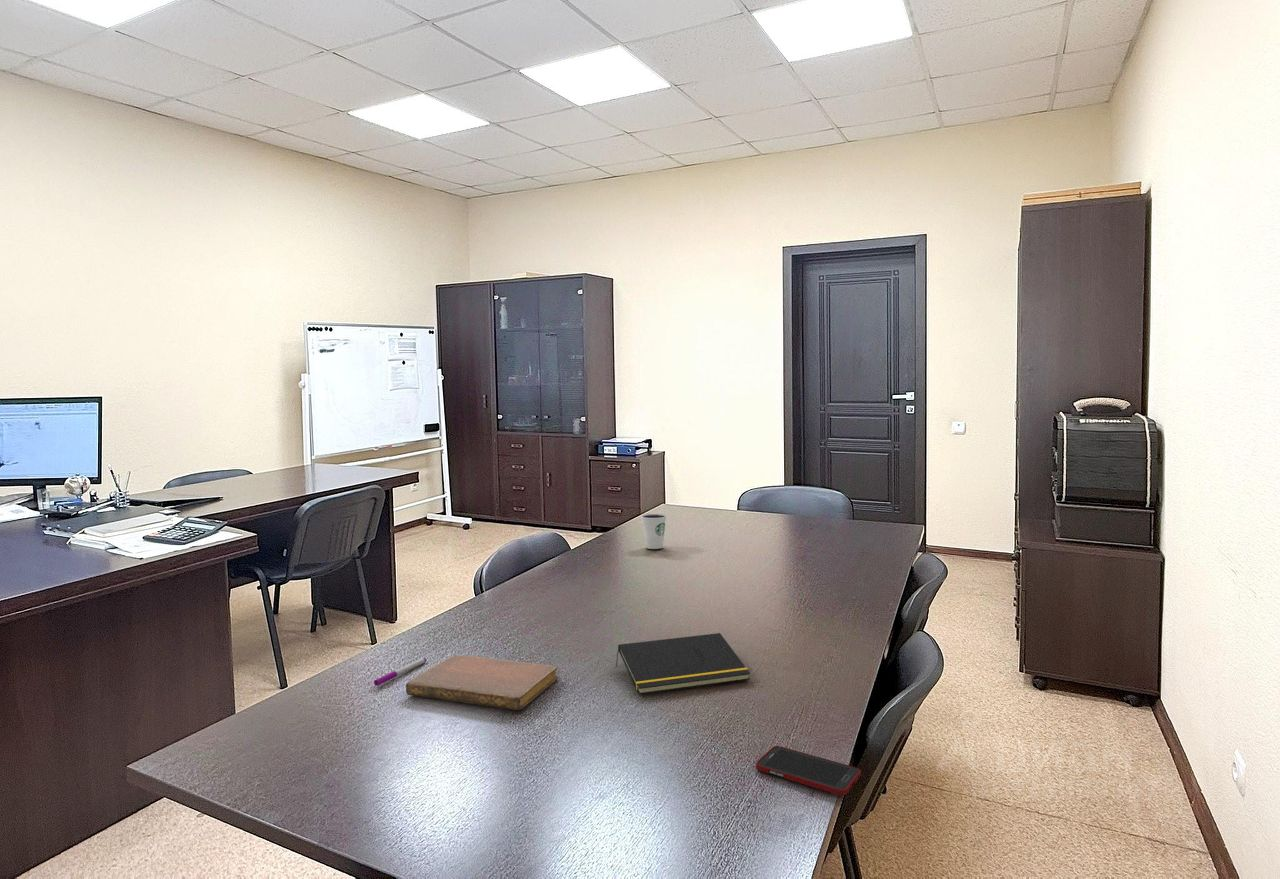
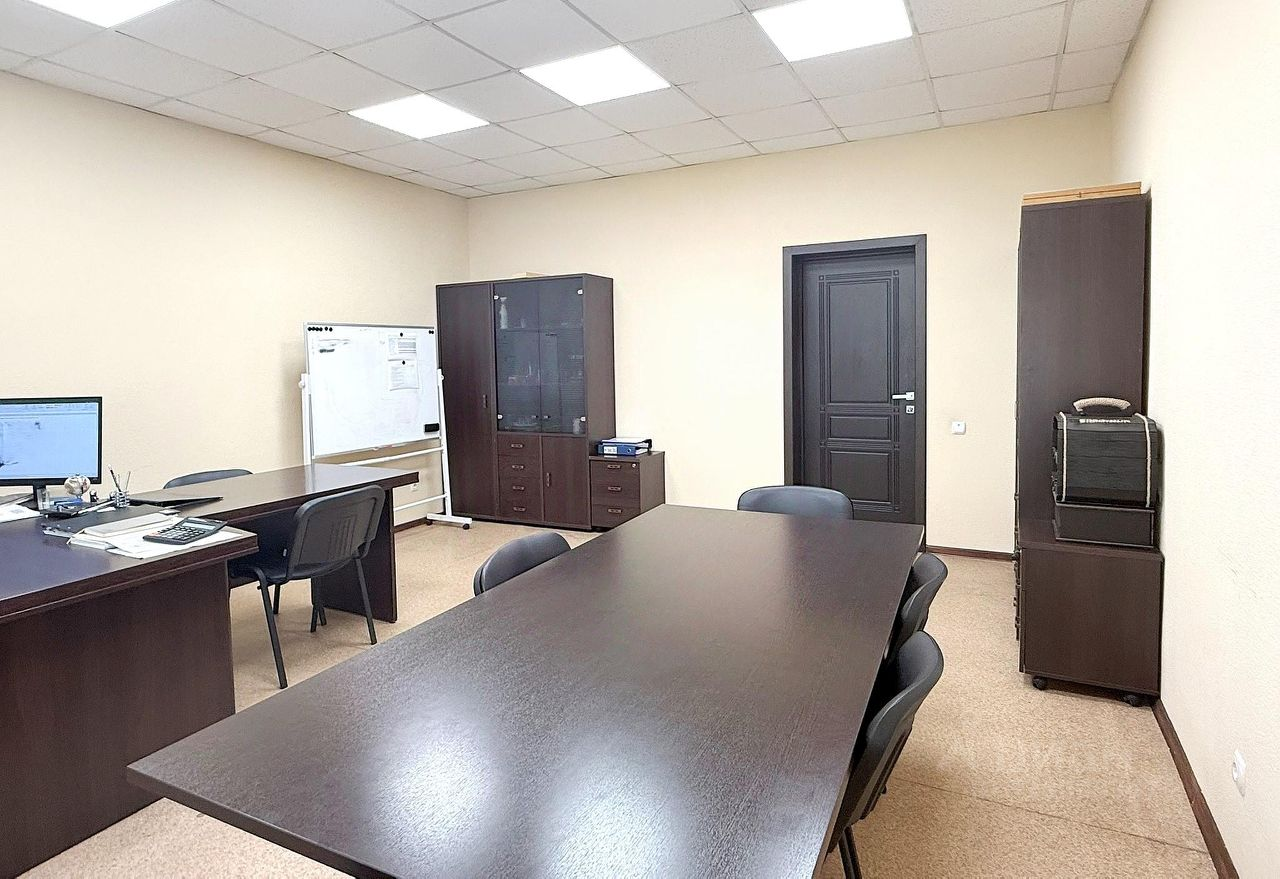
- pen [373,657,427,687]
- cell phone [755,745,862,796]
- notebook [405,654,559,711]
- dixie cup [640,513,667,550]
- notepad [615,632,751,695]
